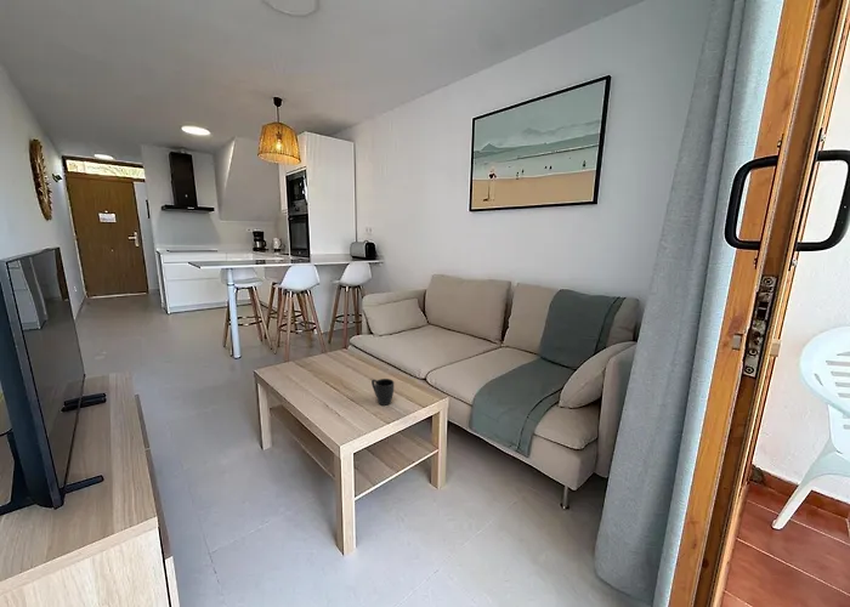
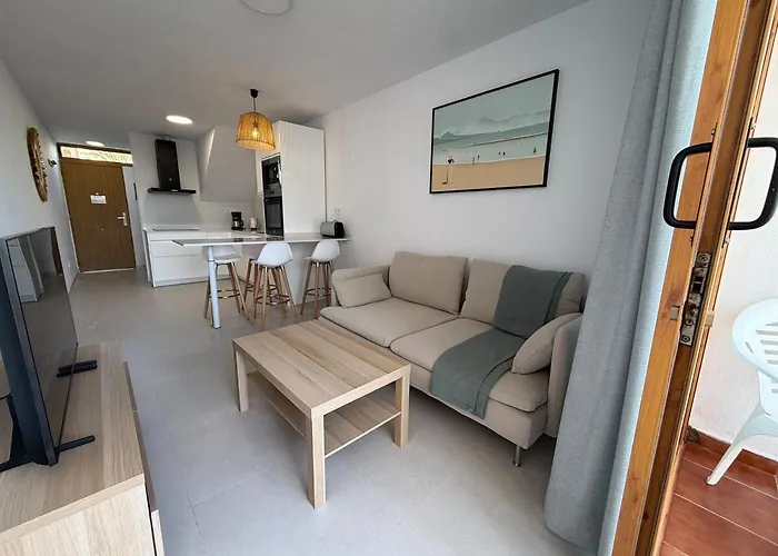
- mug [370,378,395,407]
